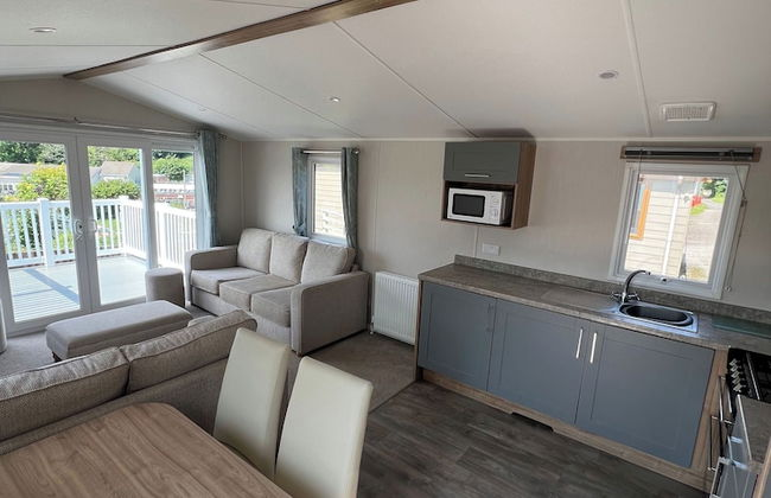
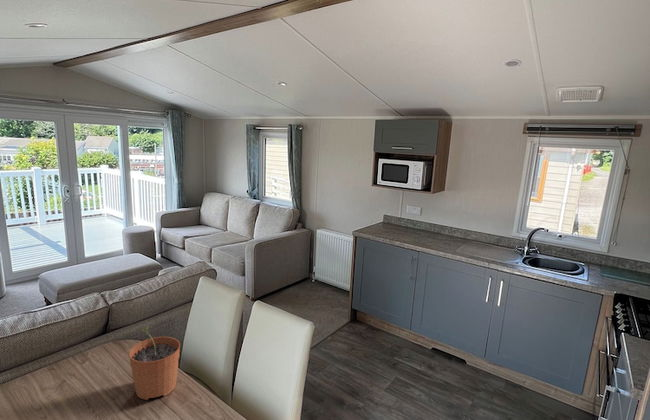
+ plant pot [128,325,181,401]
